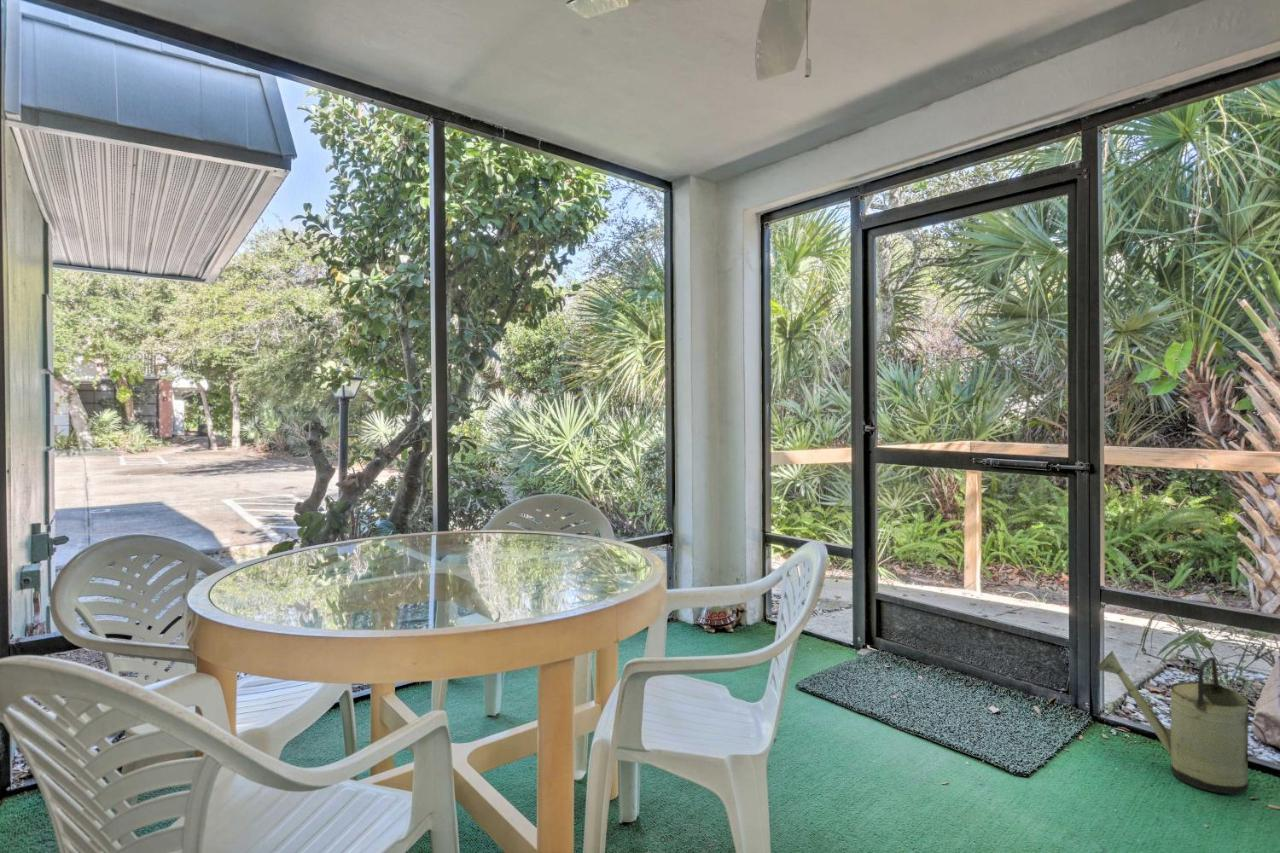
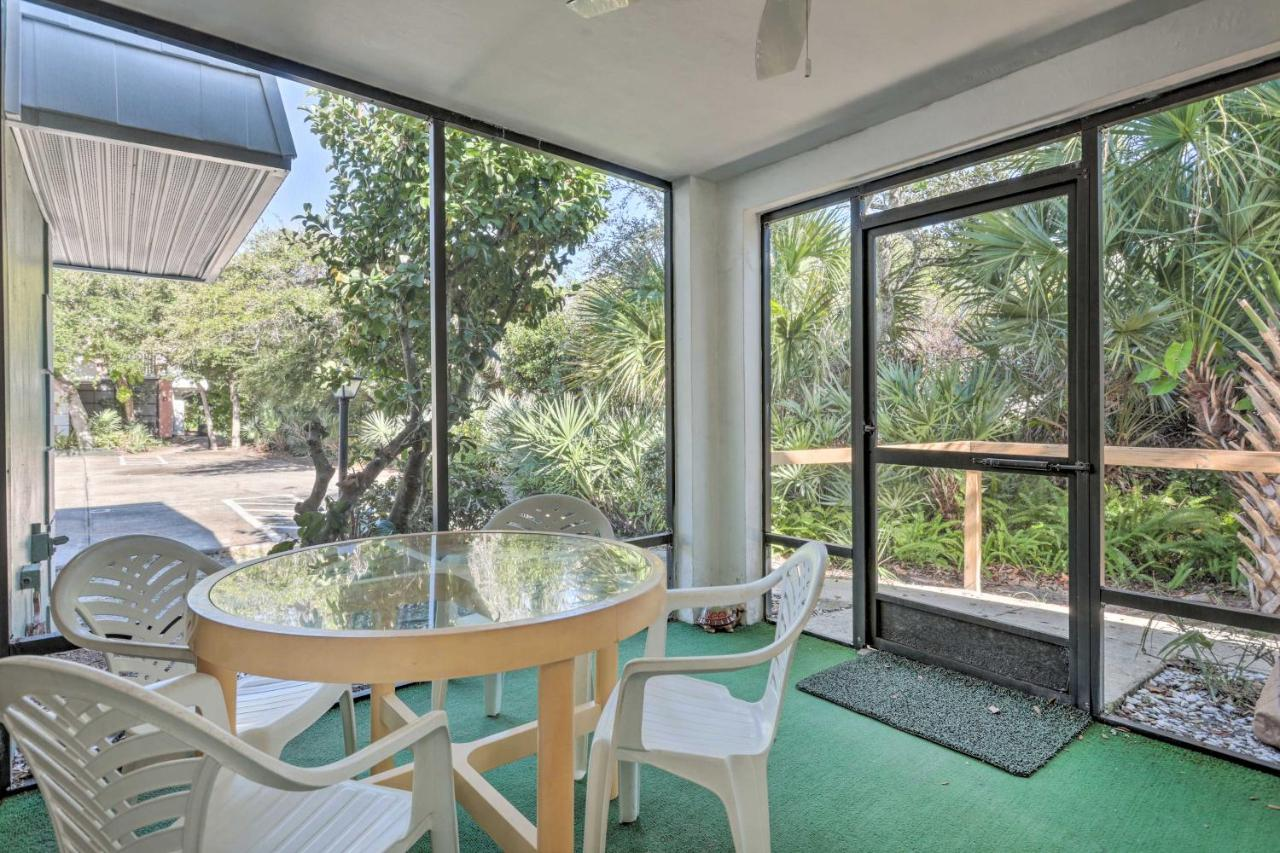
- watering can [1094,649,1268,795]
